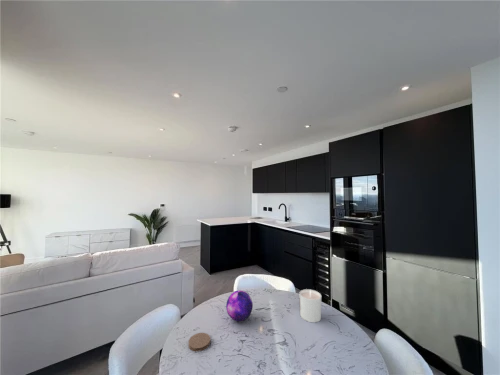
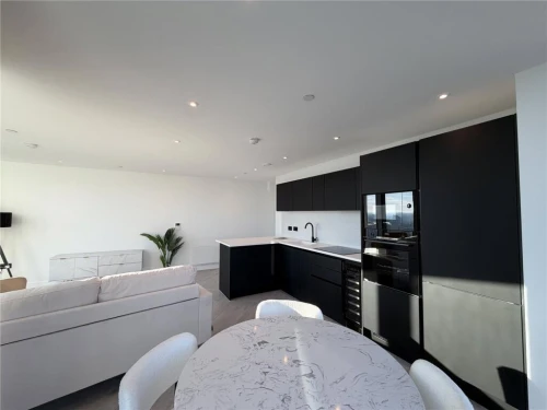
- decorative orb [225,290,254,322]
- candle [298,288,322,323]
- coaster [187,332,211,352]
